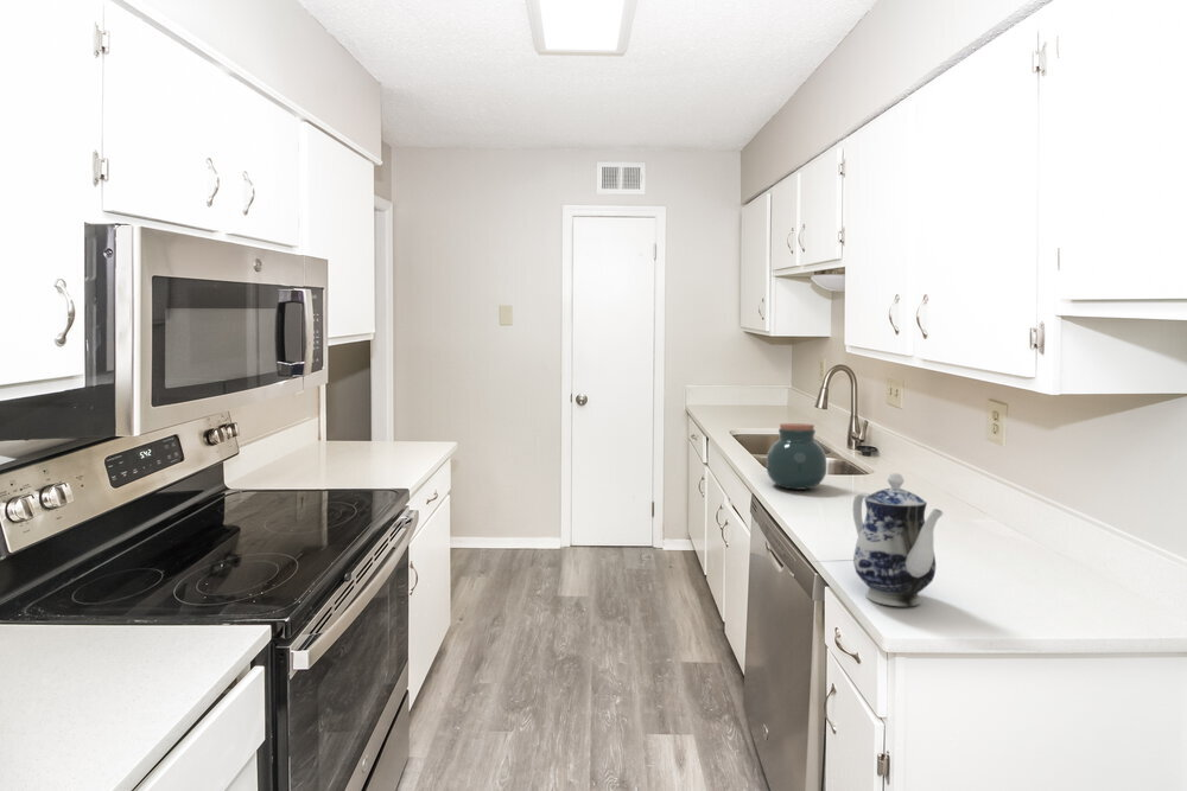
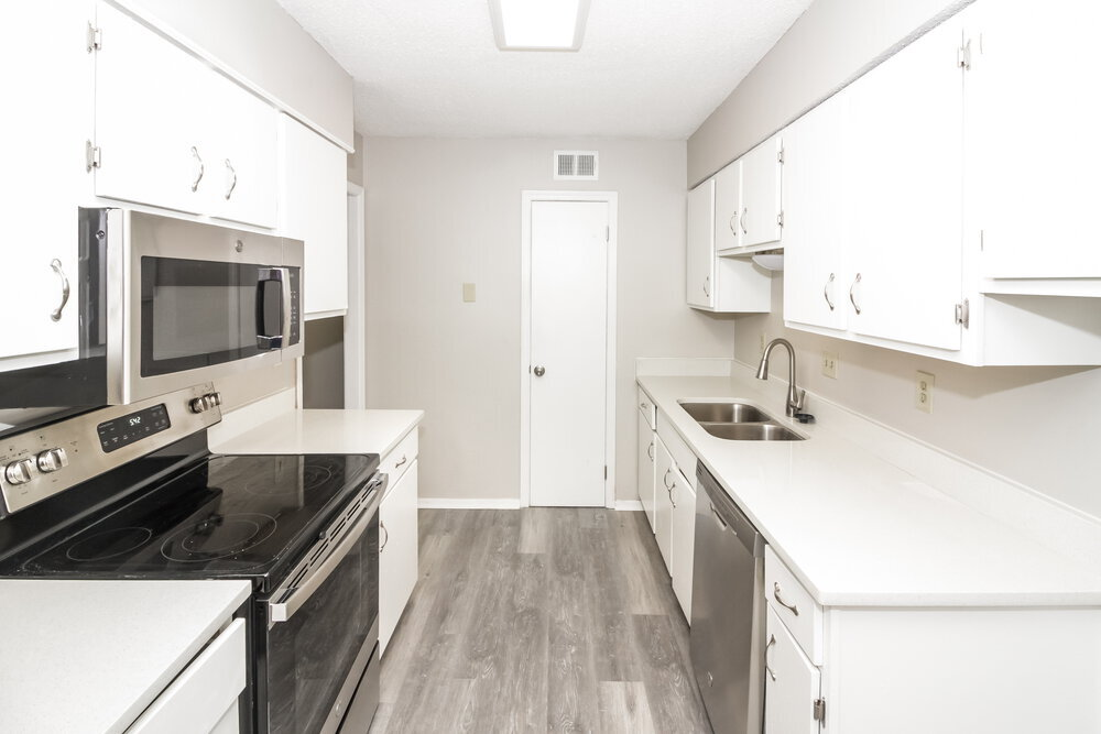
- teapot [851,472,945,607]
- jar [766,422,827,491]
